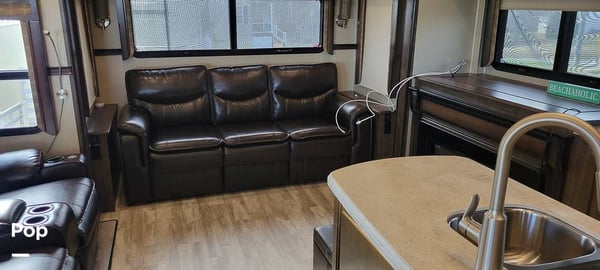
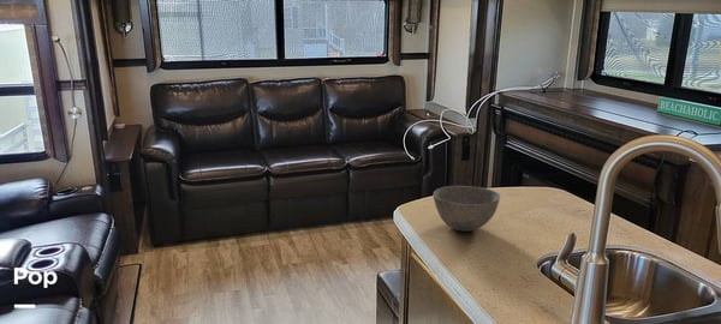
+ bowl [433,185,501,233]
